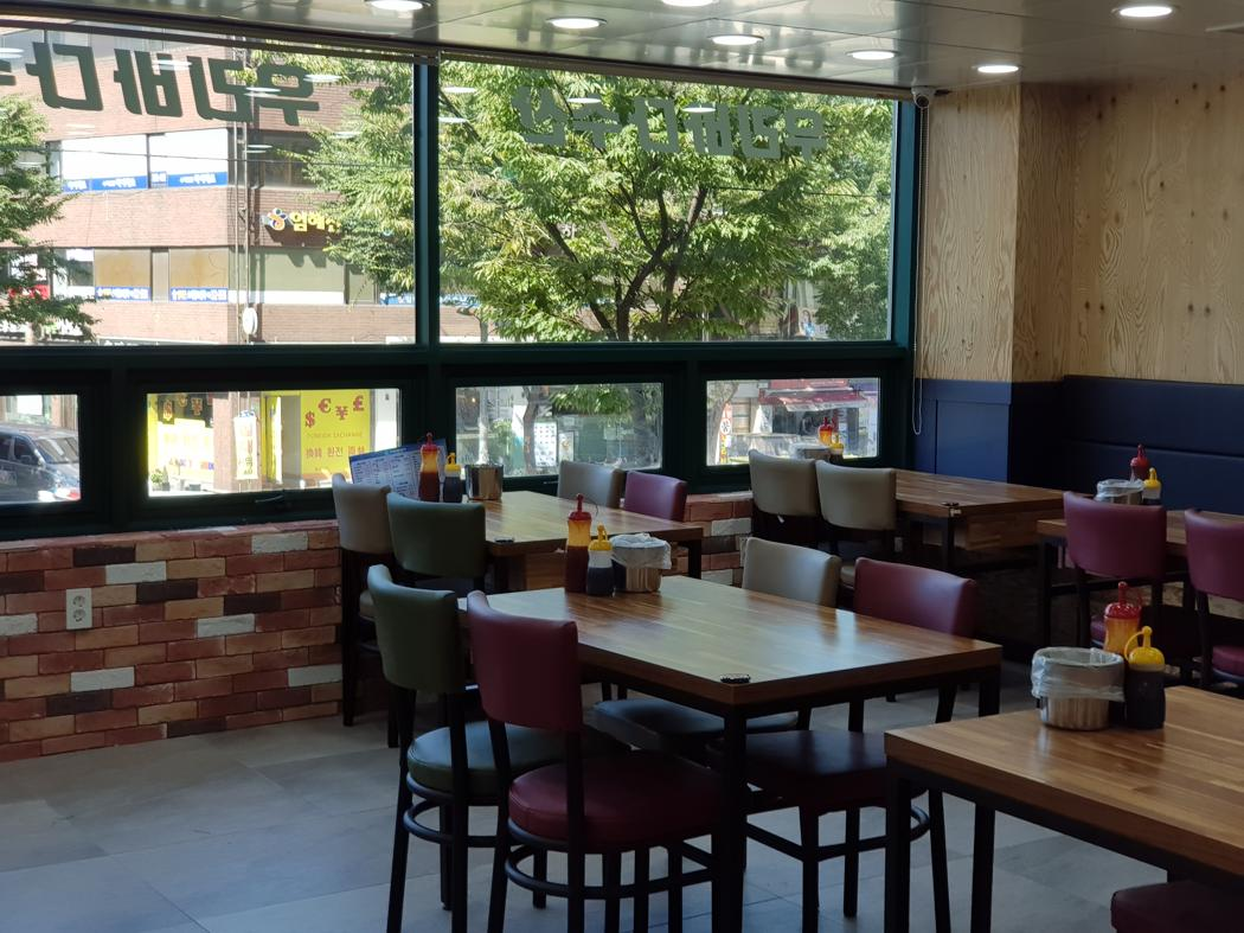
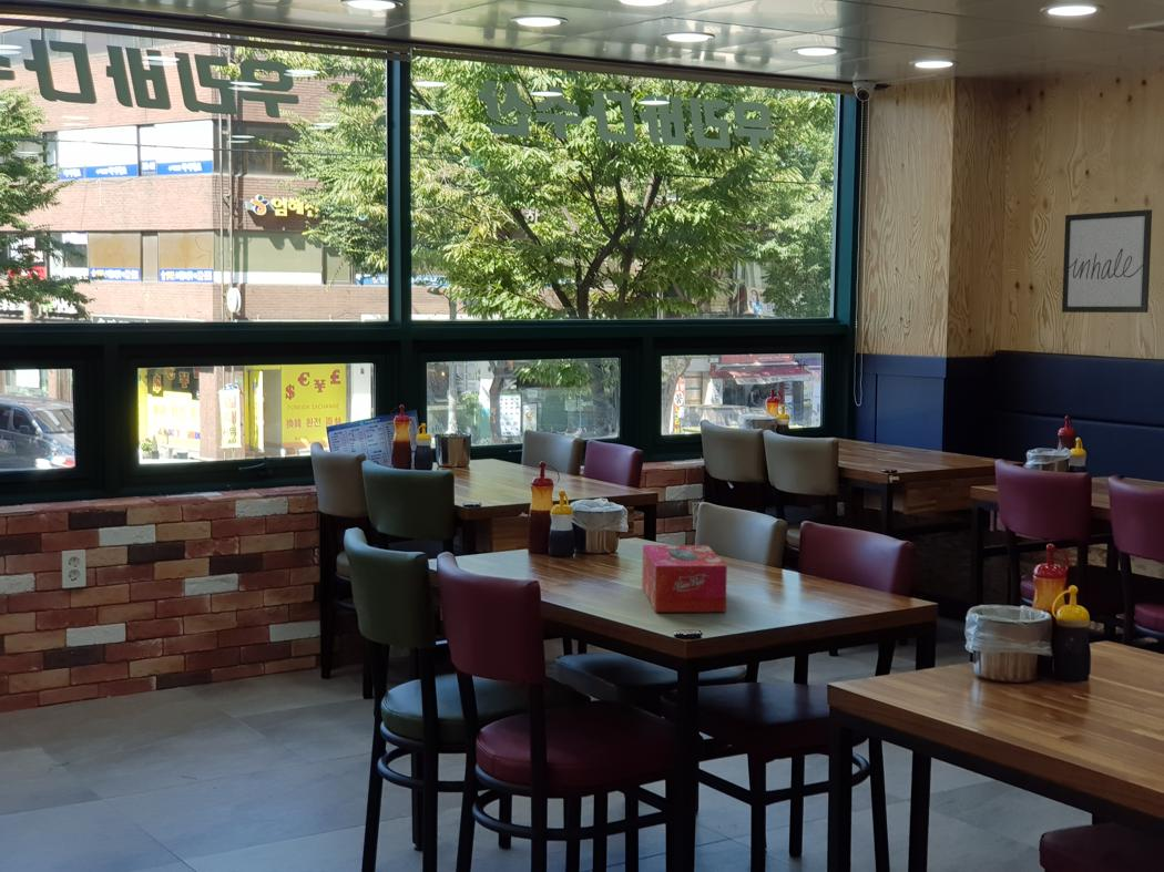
+ tissue box [641,544,728,613]
+ wall art [1061,208,1153,314]
